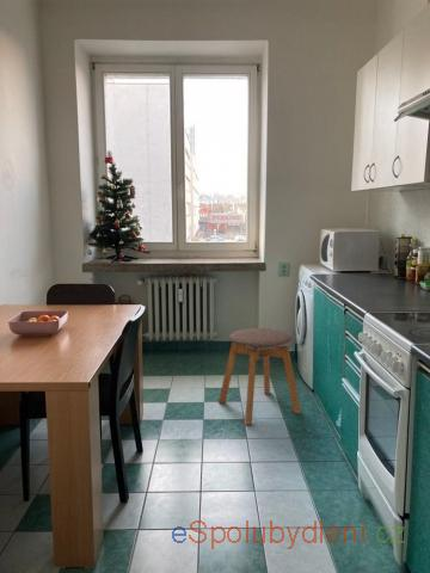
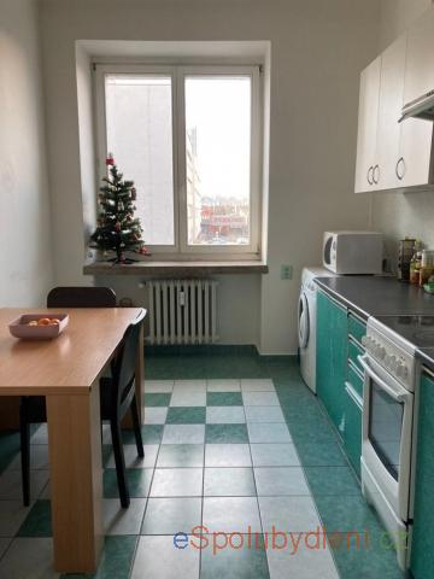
- stool [217,327,302,426]
